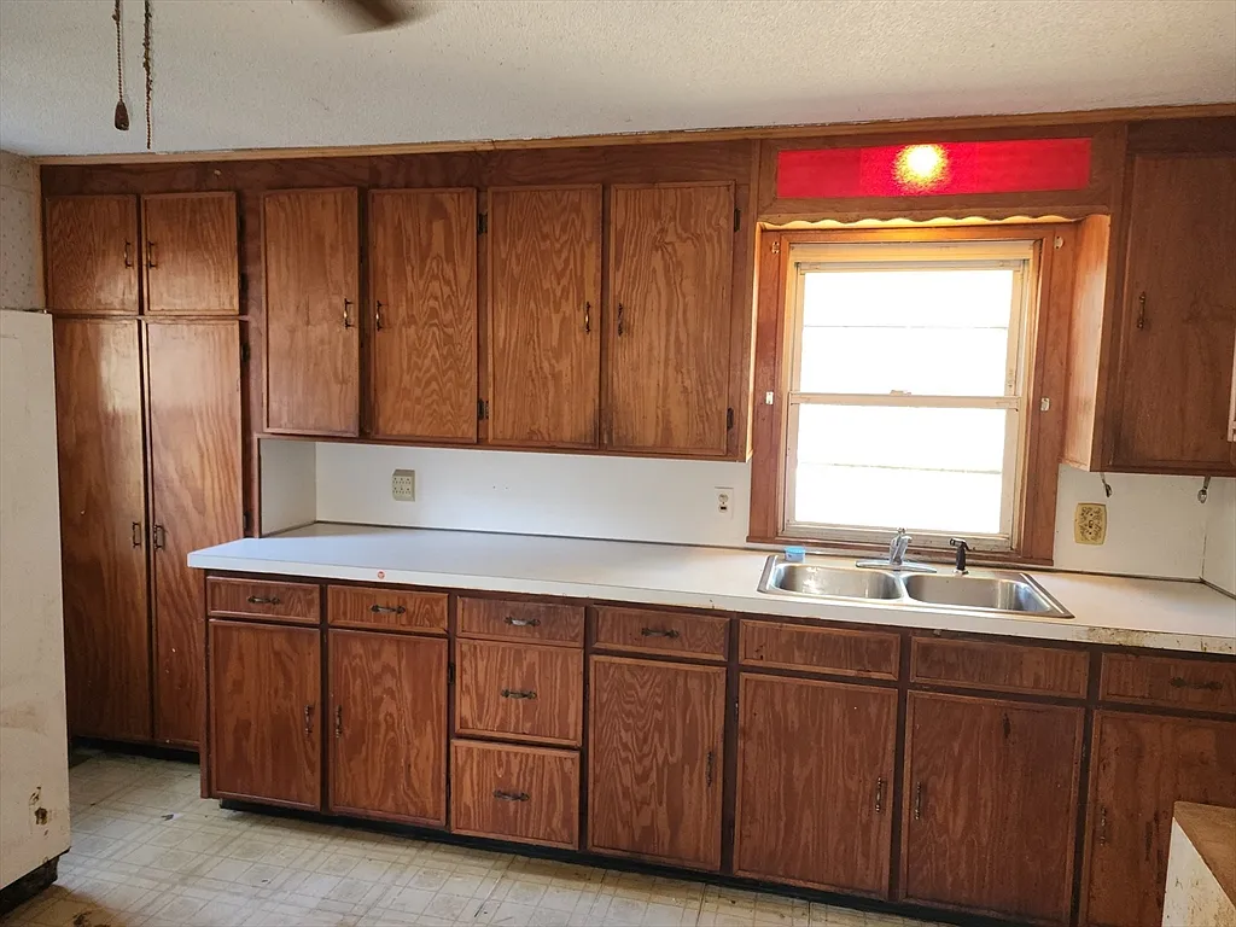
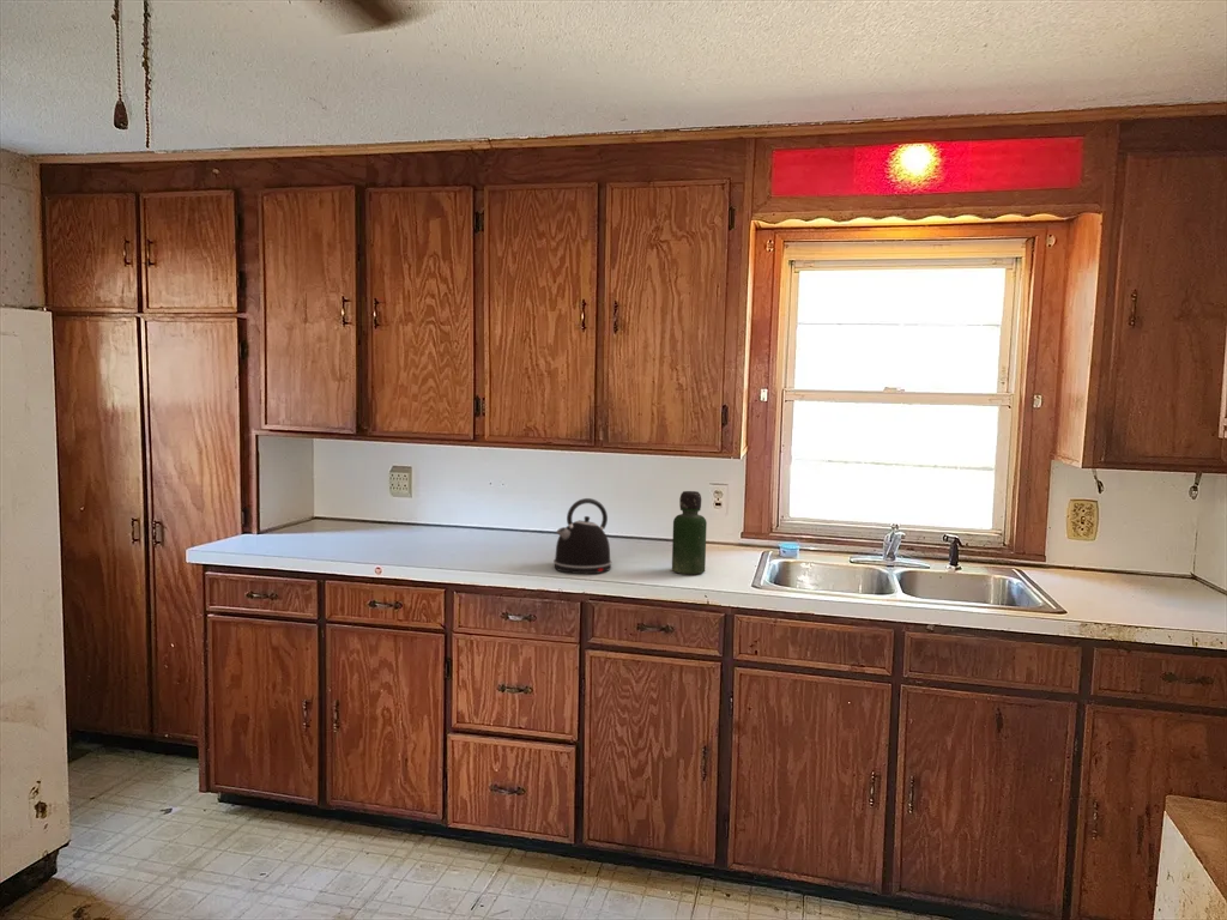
+ bottle [671,490,708,575]
+ kettle [552,497,612,575]
